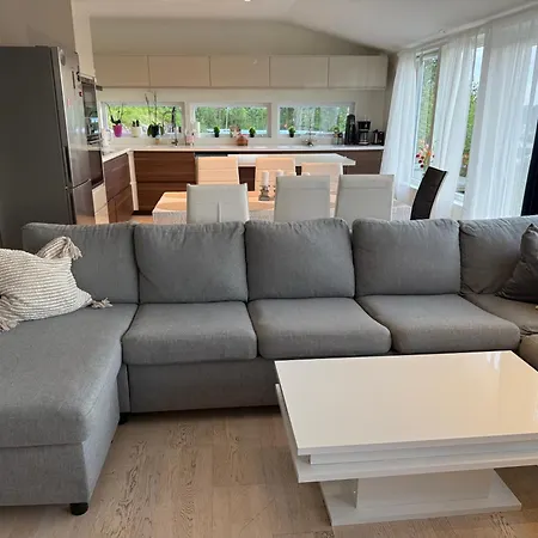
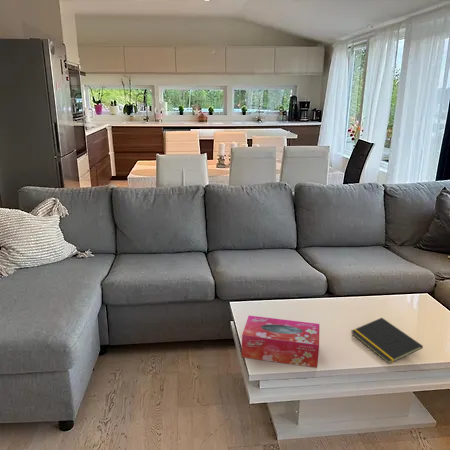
+ tissue box [241,314,321,369]
+ notepad [350,317,424,365]
